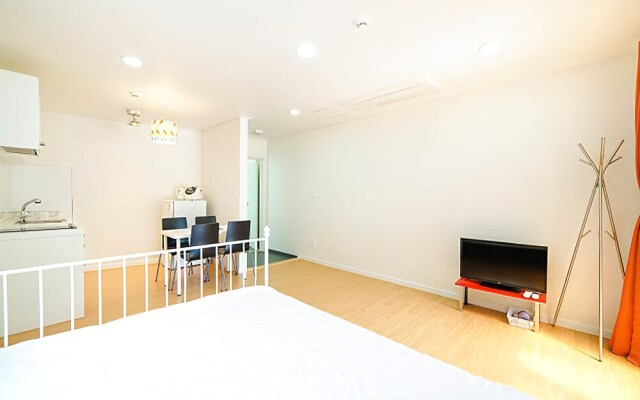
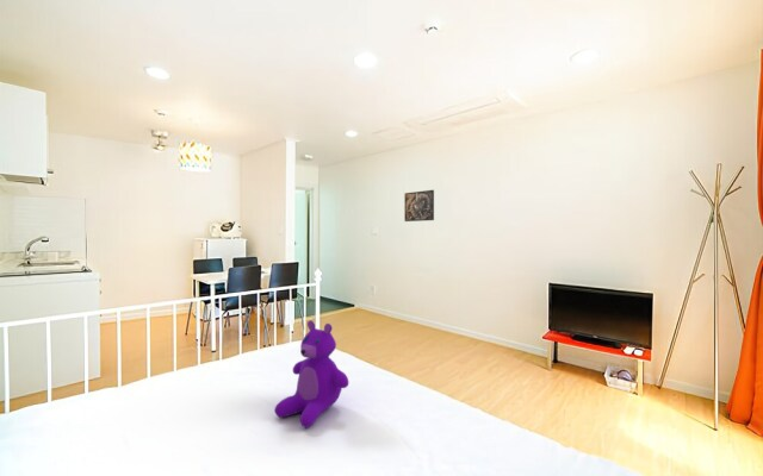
+ teddy bear [274,319,349,428]
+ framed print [403,189,435,223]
